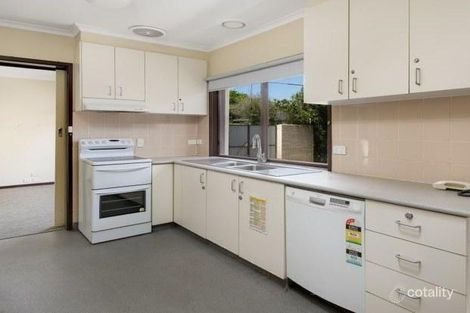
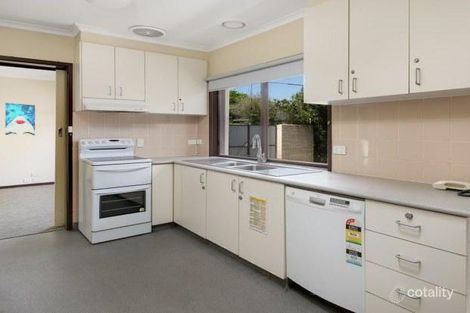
+ wall art [4,102,36,137]
